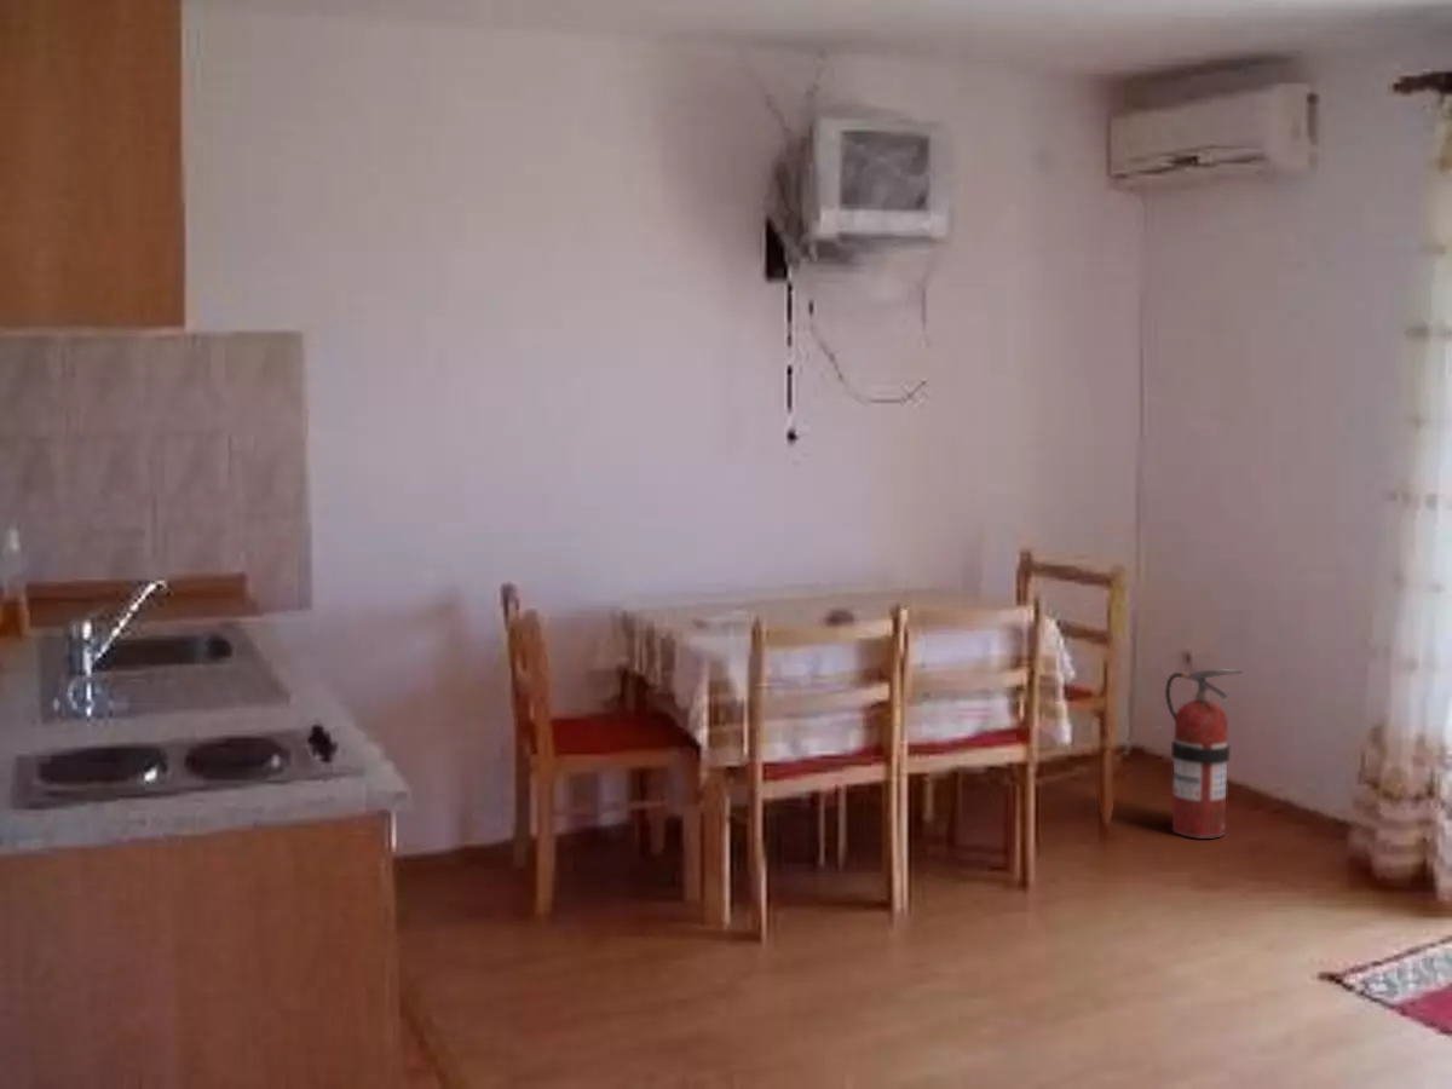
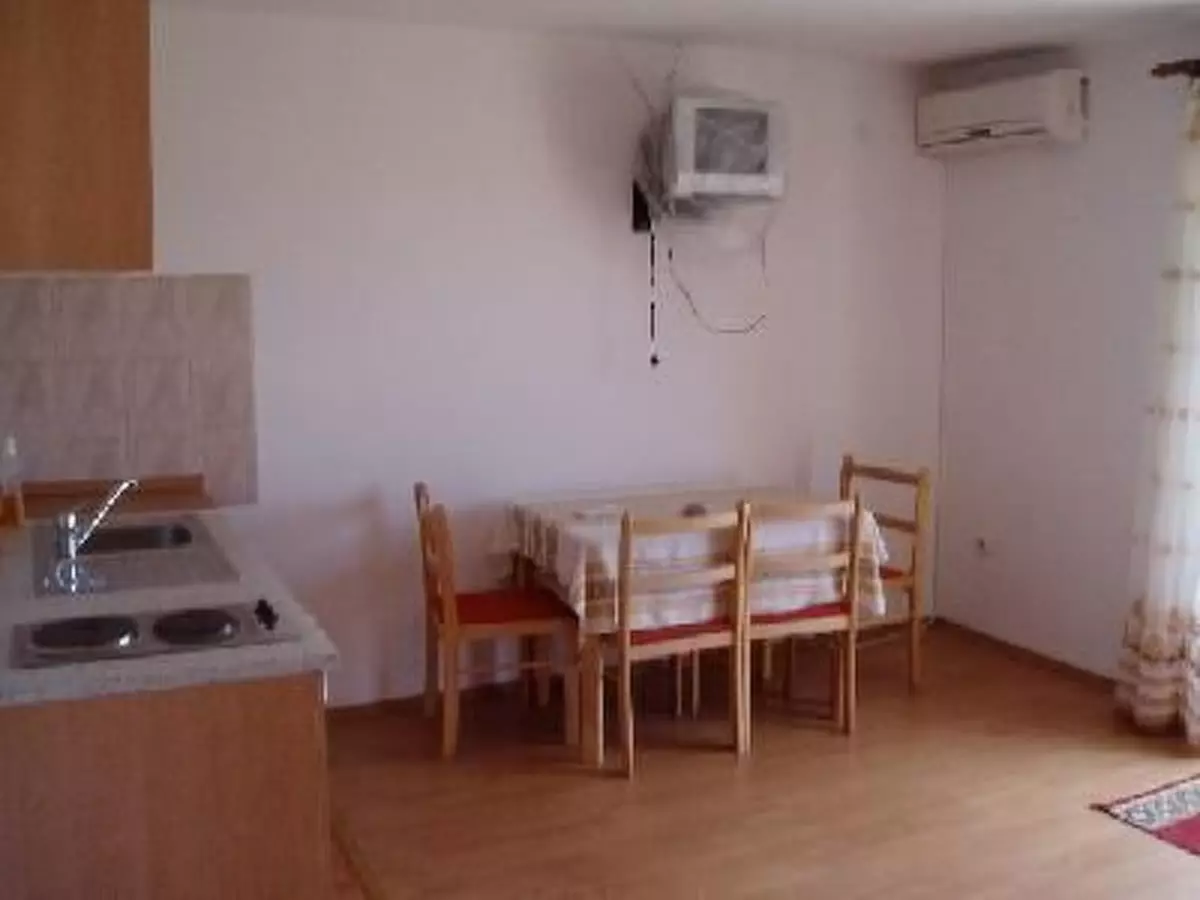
- fire extinguisher [1164,668,1244,840]
